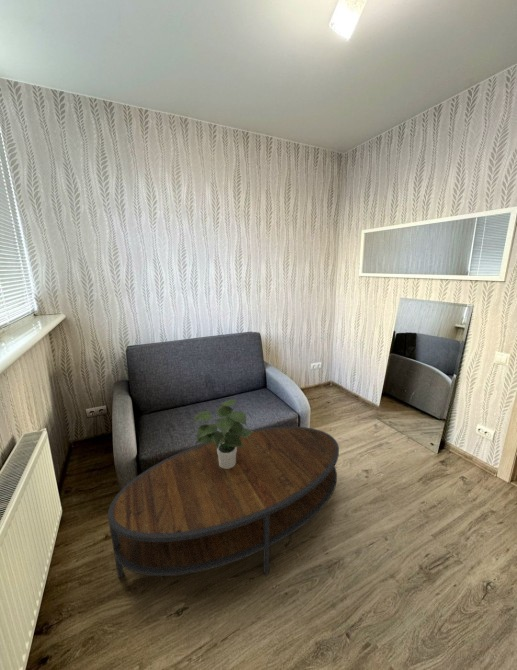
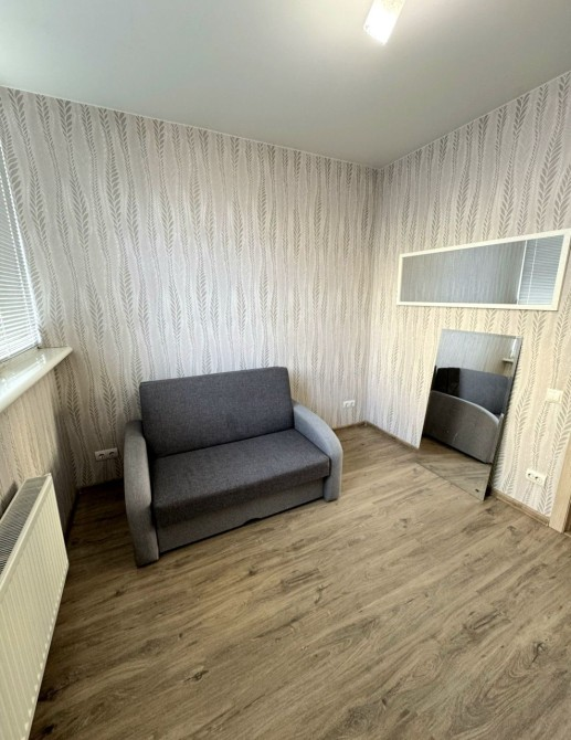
- potted plant [192,398,254,469]
- coffee table [107,426,340,579]
